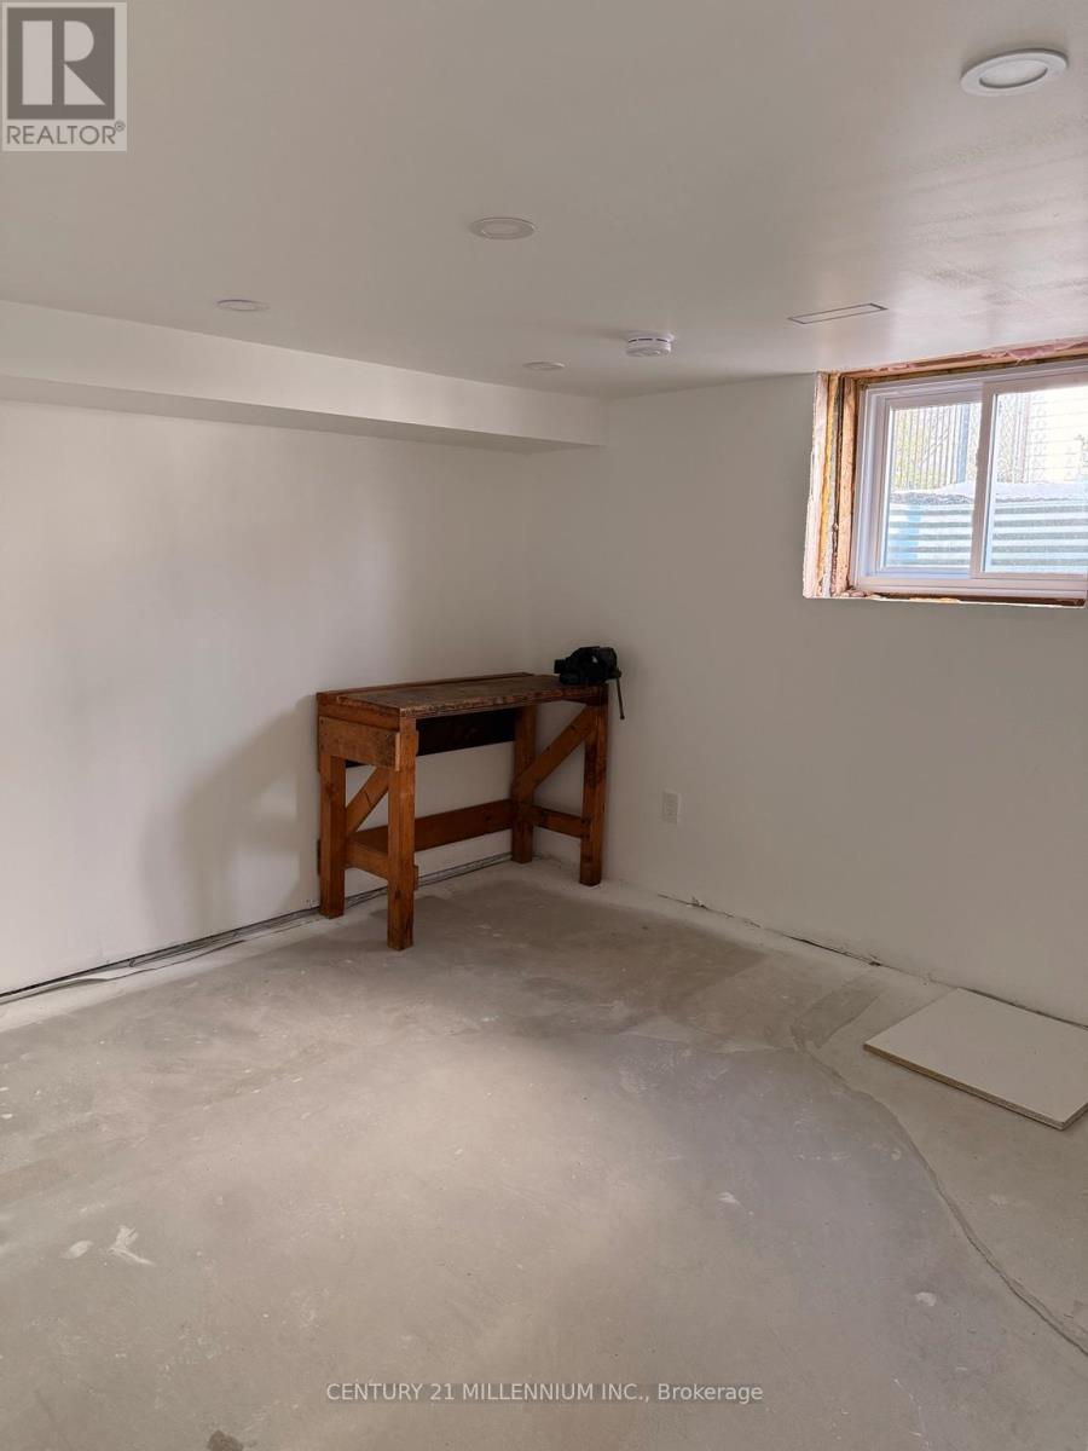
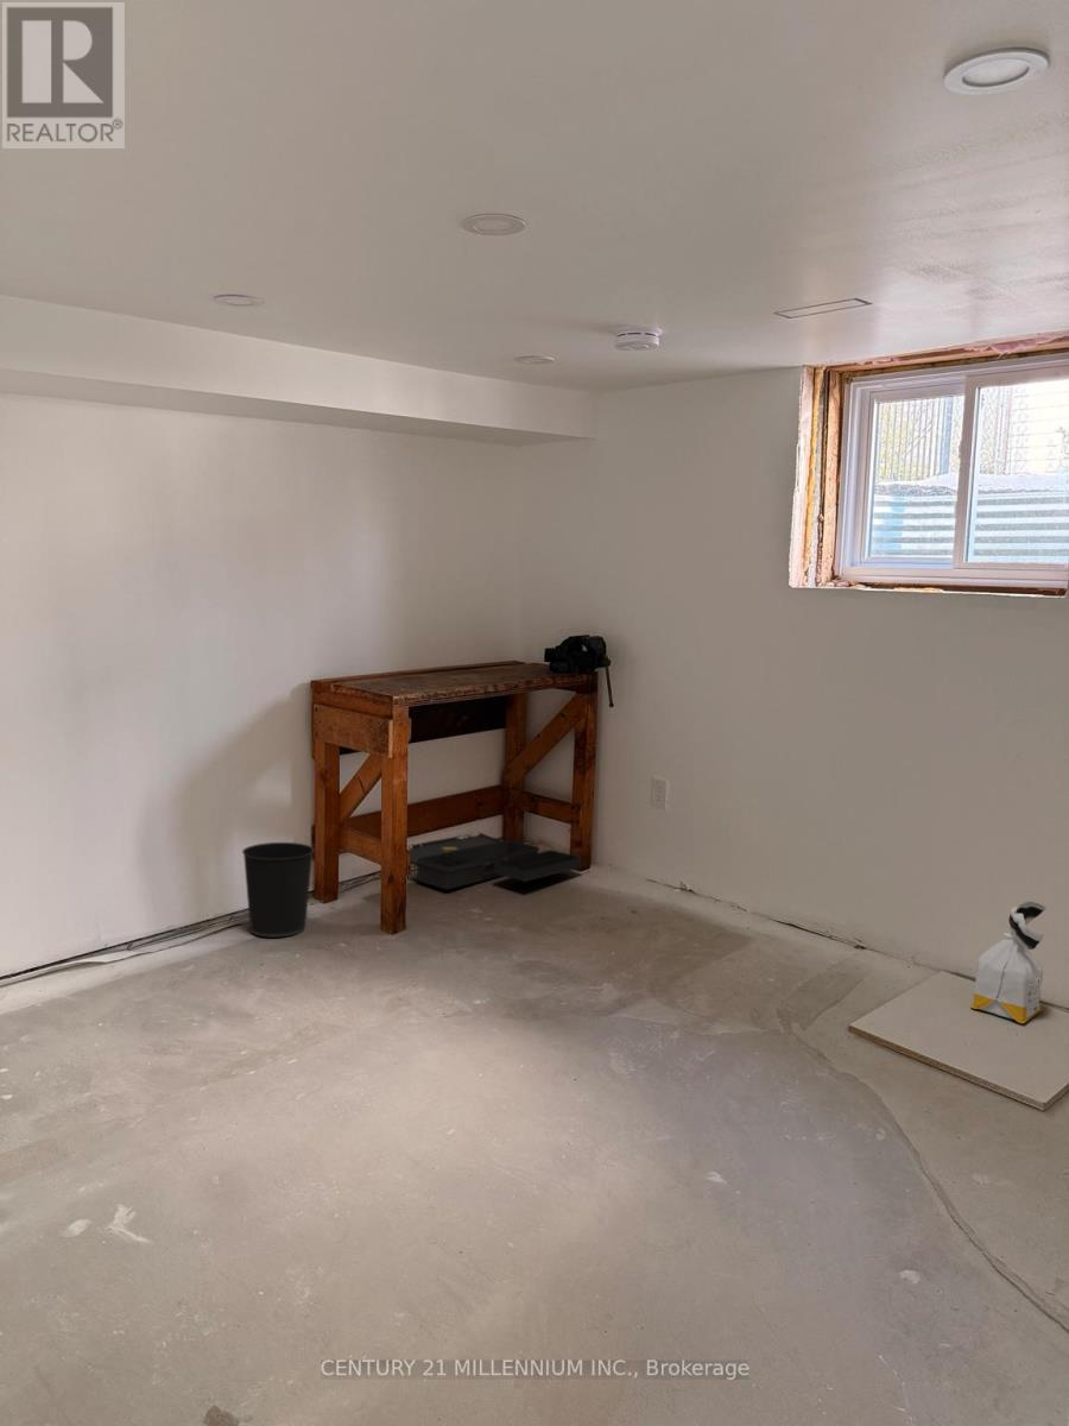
+ wastebasket [241,841,316,939]
+ bag [969,901,1048,1024]
+ toolbox [407,832,583,890]
